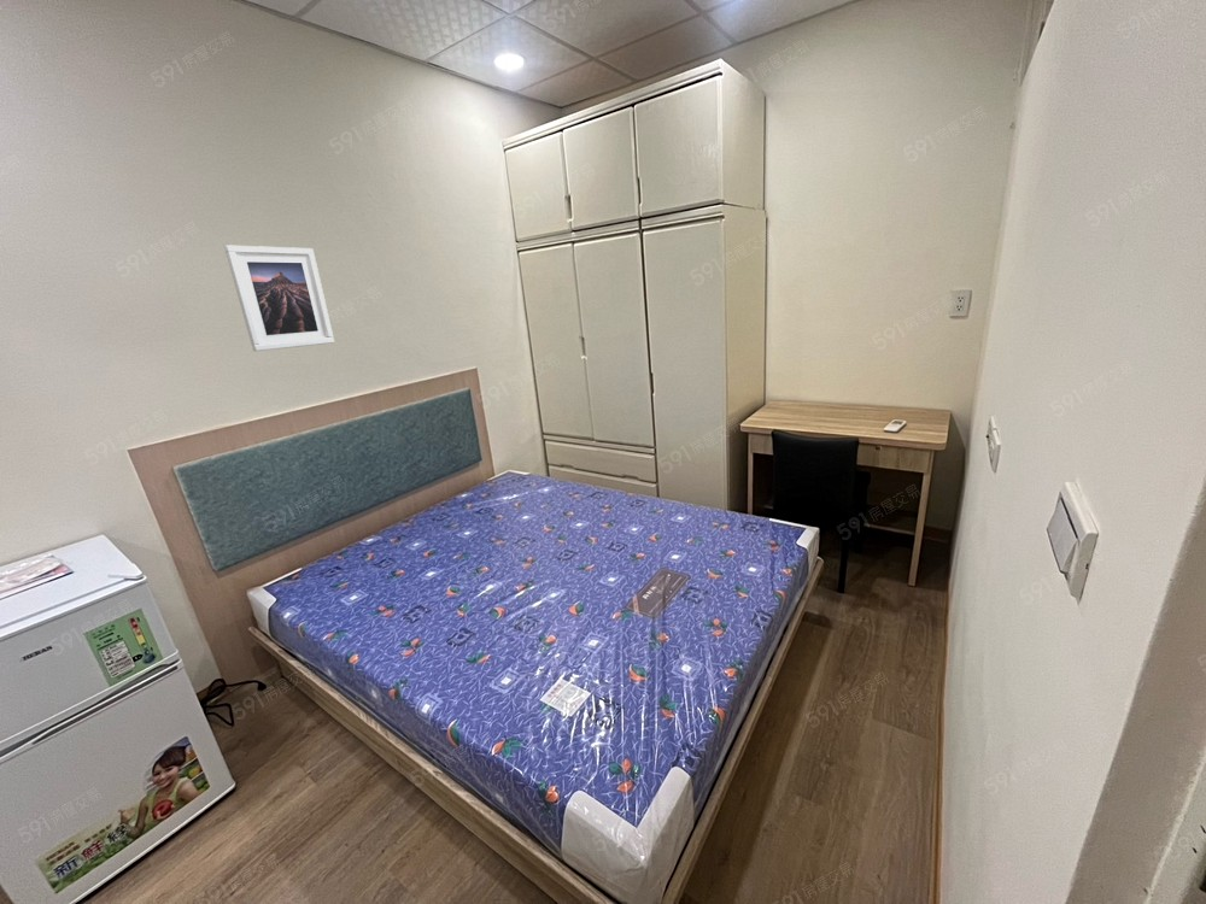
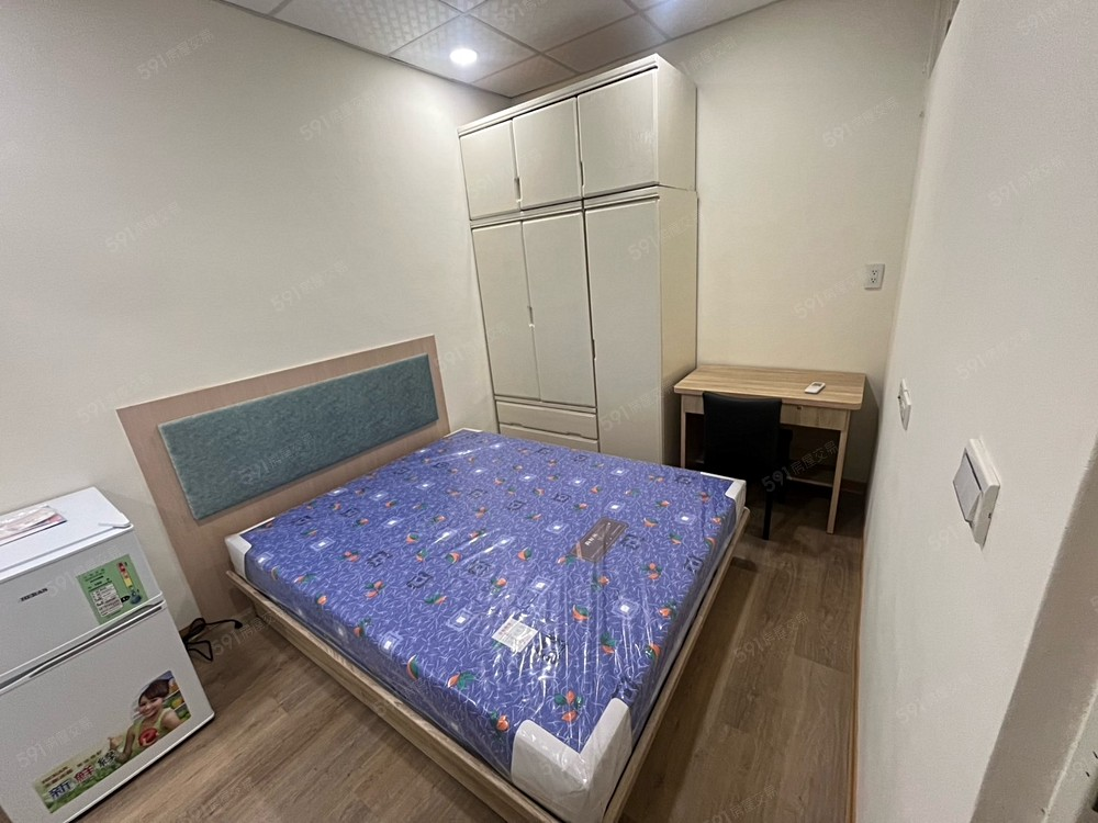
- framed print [223,243,335,352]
